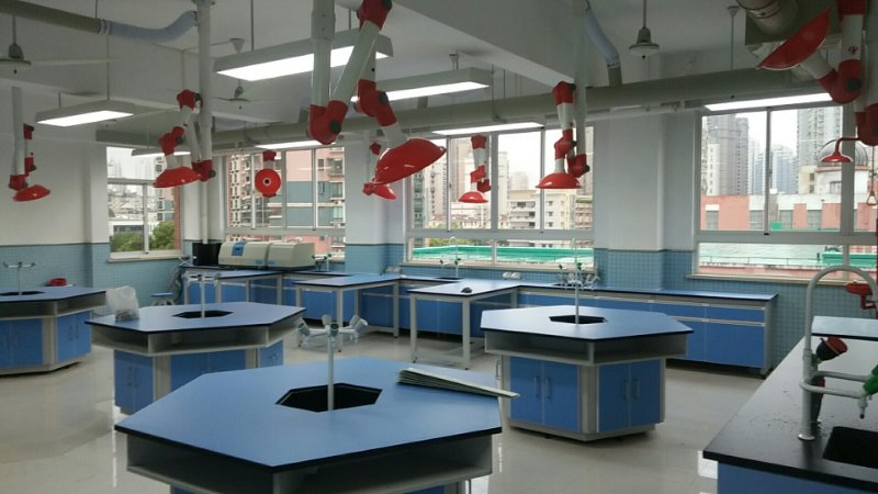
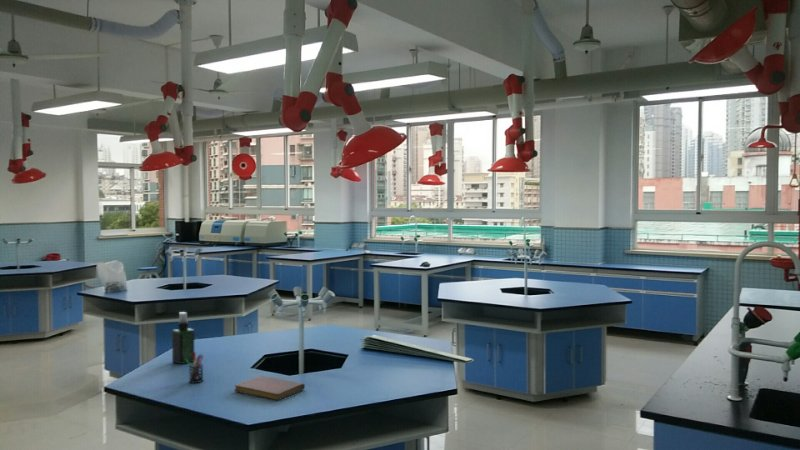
+ pen holder [185,351,204,384]
+ notebook [233,375,306,401]
+ spray bottle [171,311,195,365]
